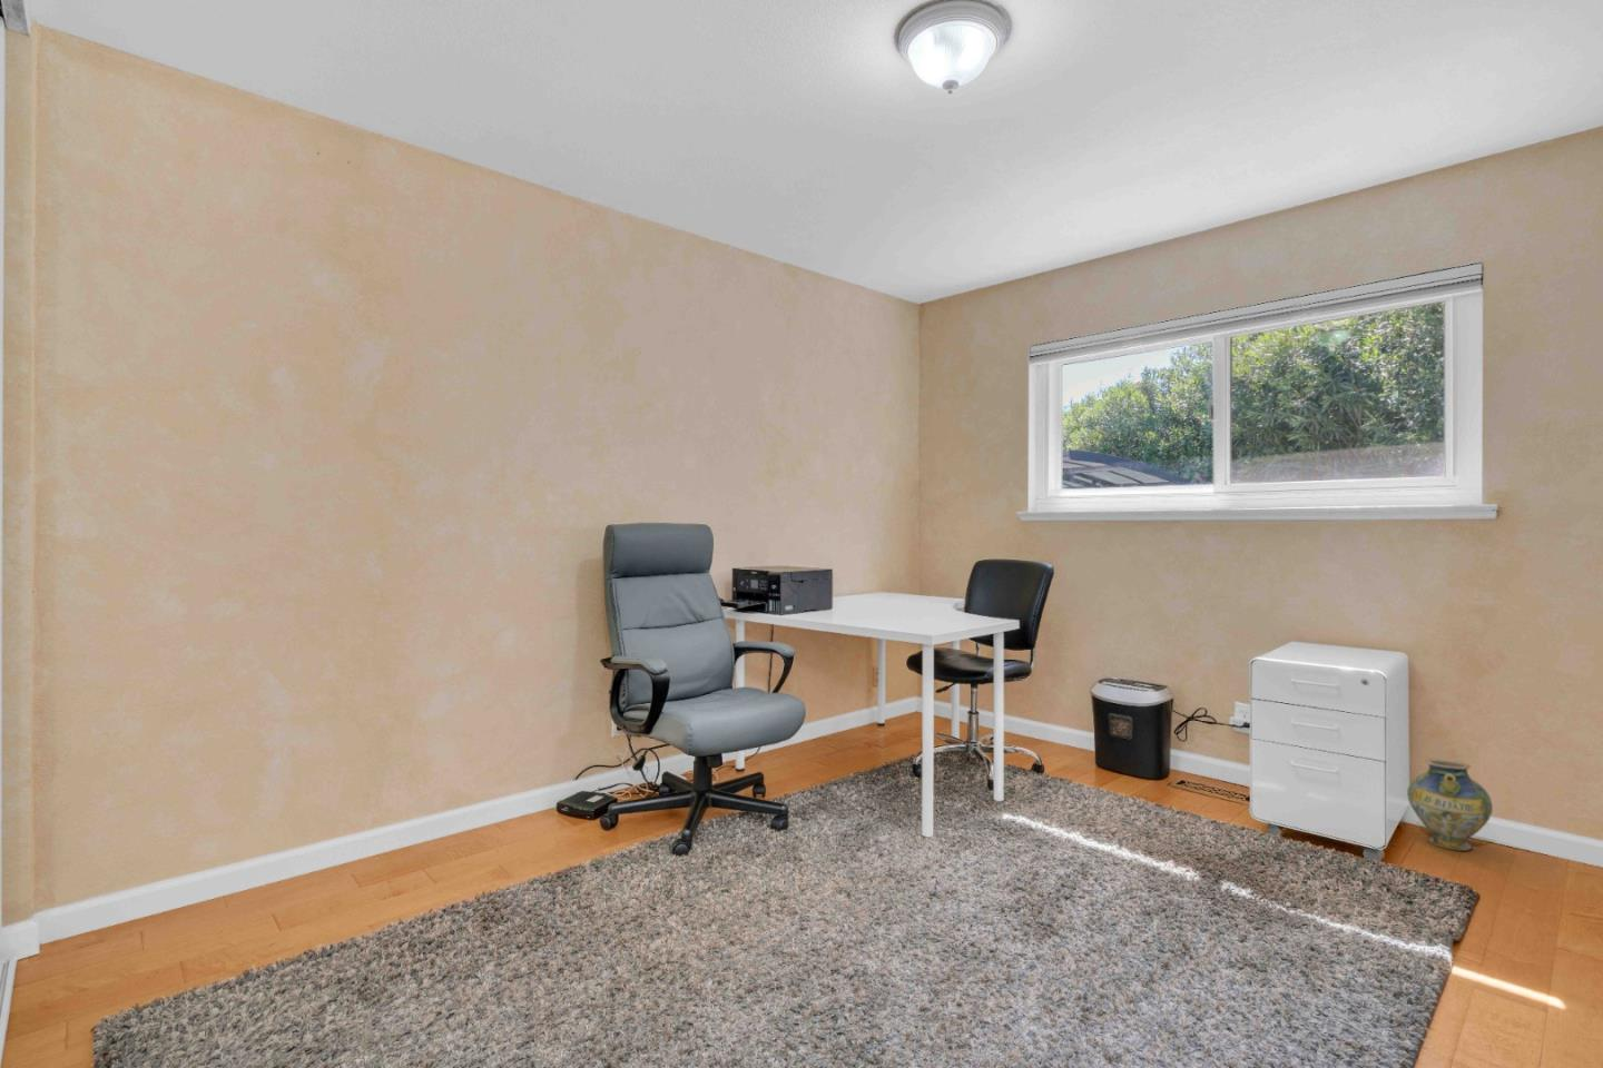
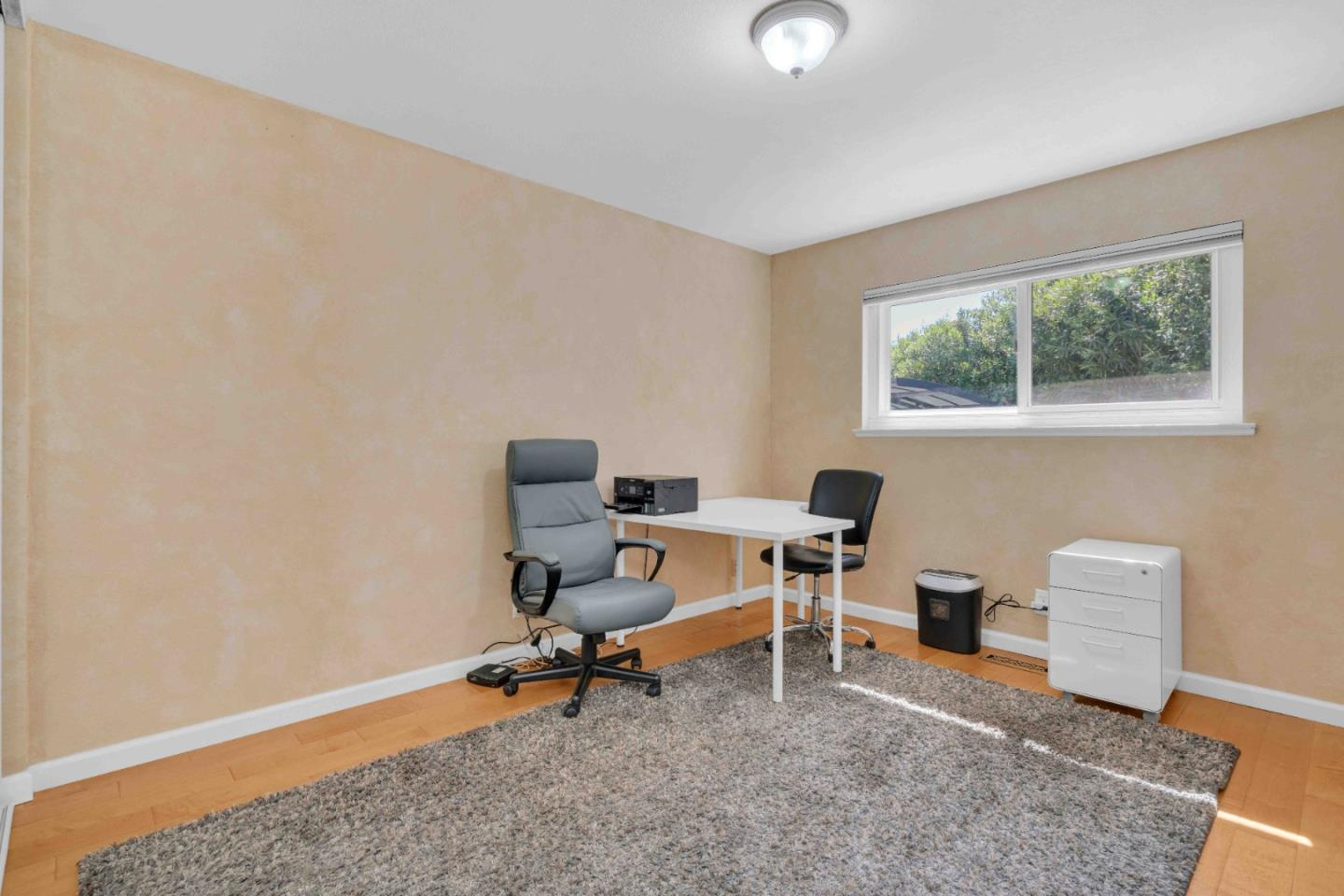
- ceramic jug [1406,758,1494,852]
